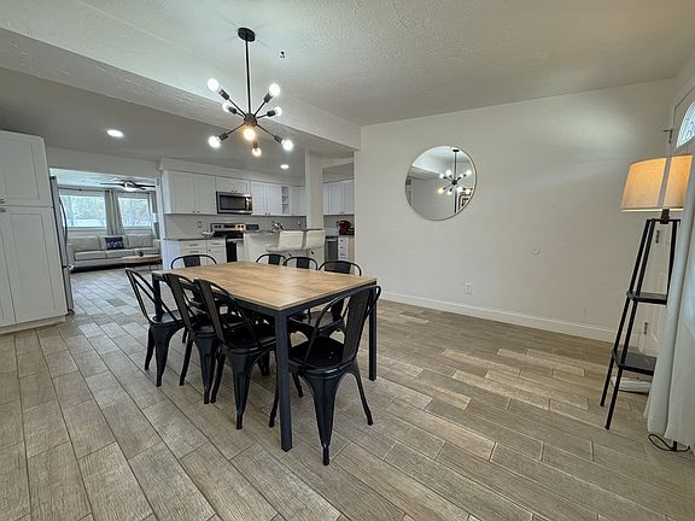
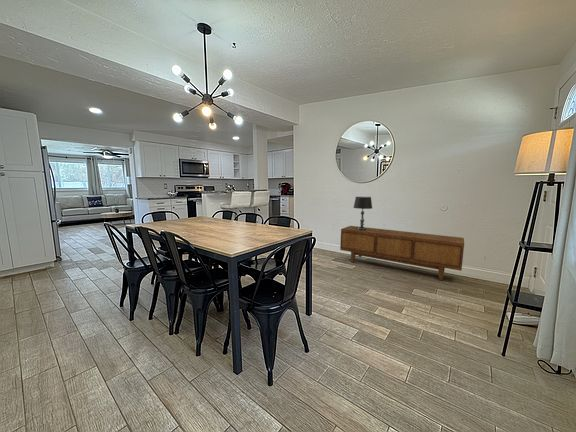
+ table lamp [352,196,373,230]
+ sideboard [339,225,465,282]
